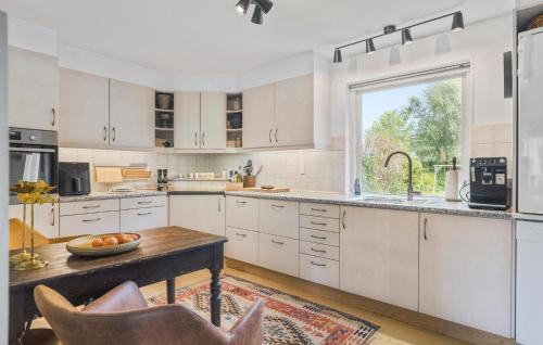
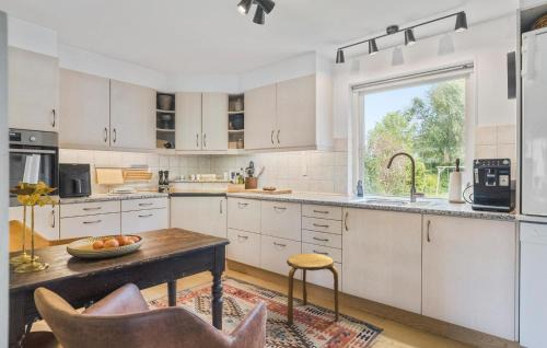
+ stool [286,253,340,325]
